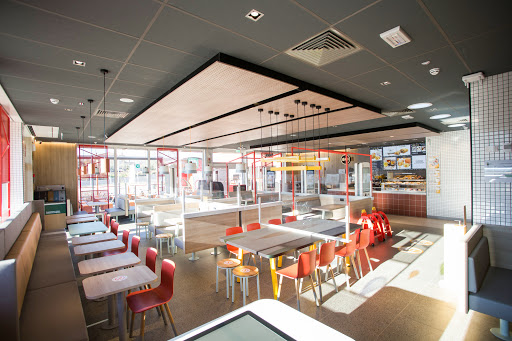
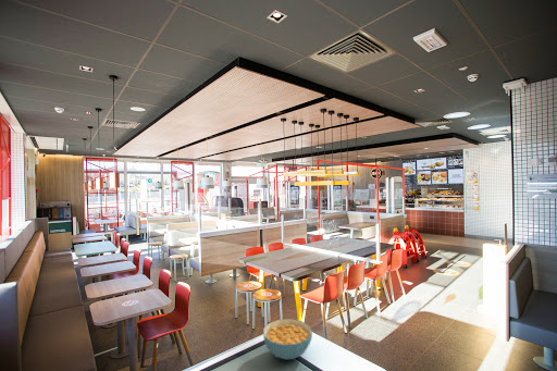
+ cereal bowl [262,318,313,360]
